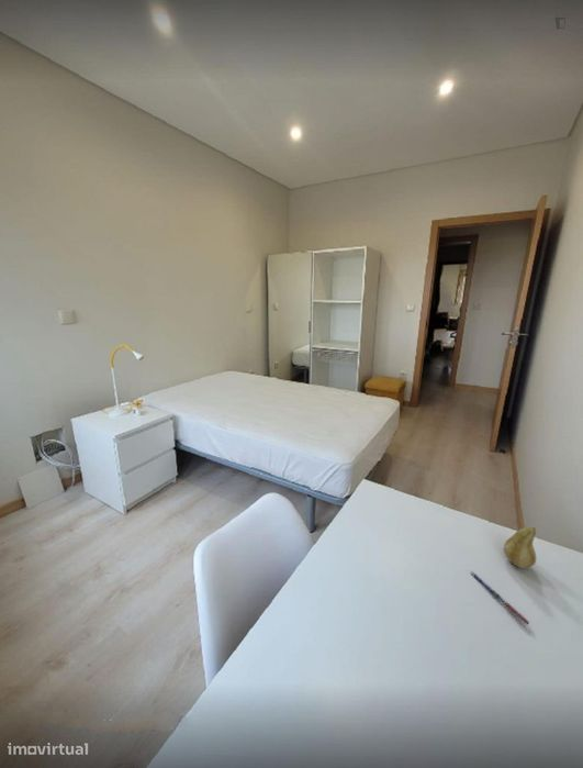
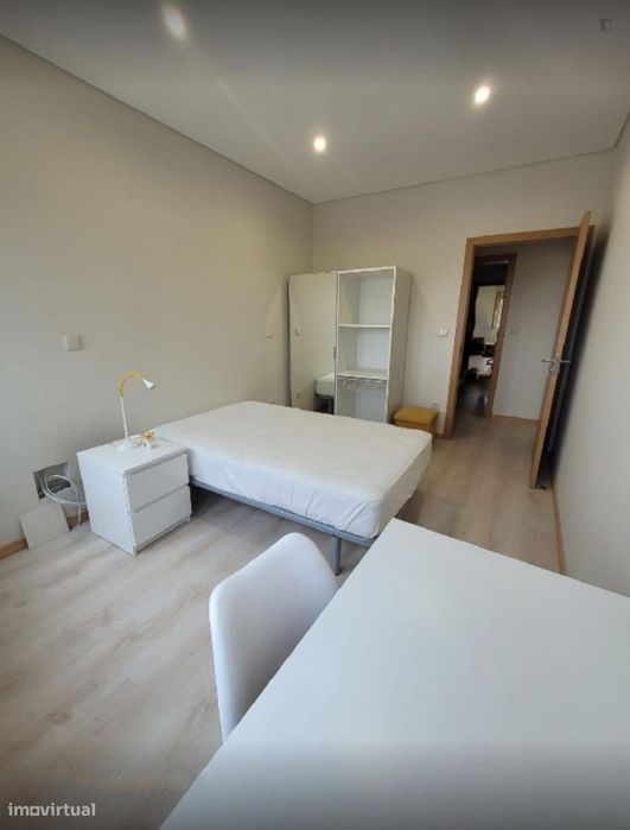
- fruit [503,525,537,569]
- pen [469,570,531,626]
